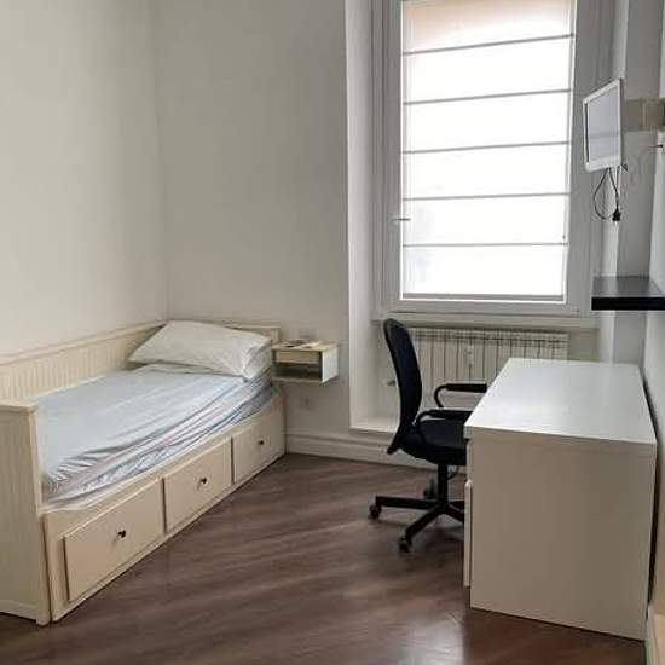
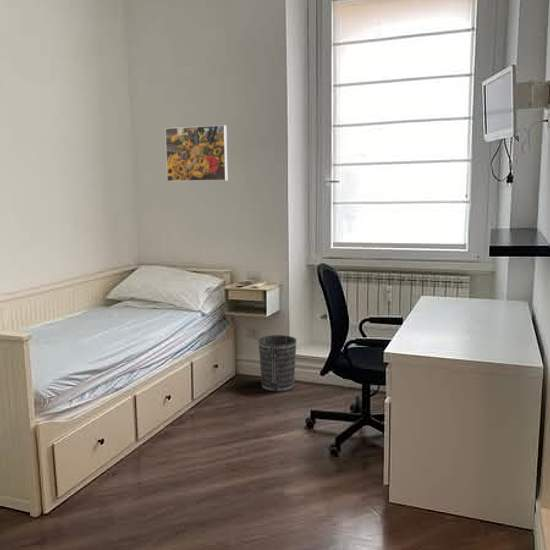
+ wastebasket [258,334,298,393]
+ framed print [164,124,228,182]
